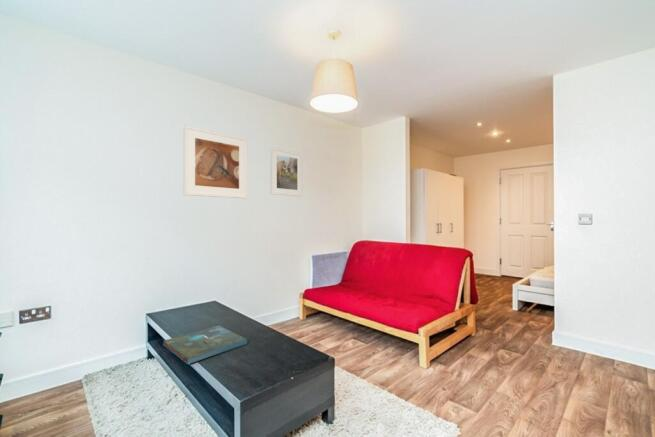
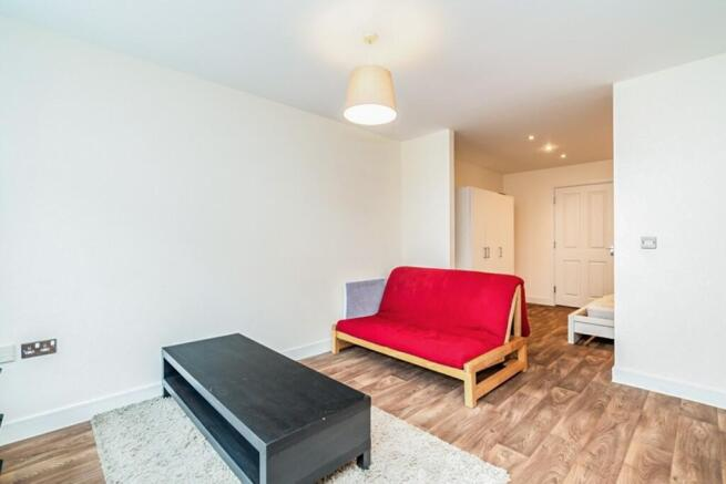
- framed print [269,147,303,197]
- board game [162,325,248,365]
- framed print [183,125,249,200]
